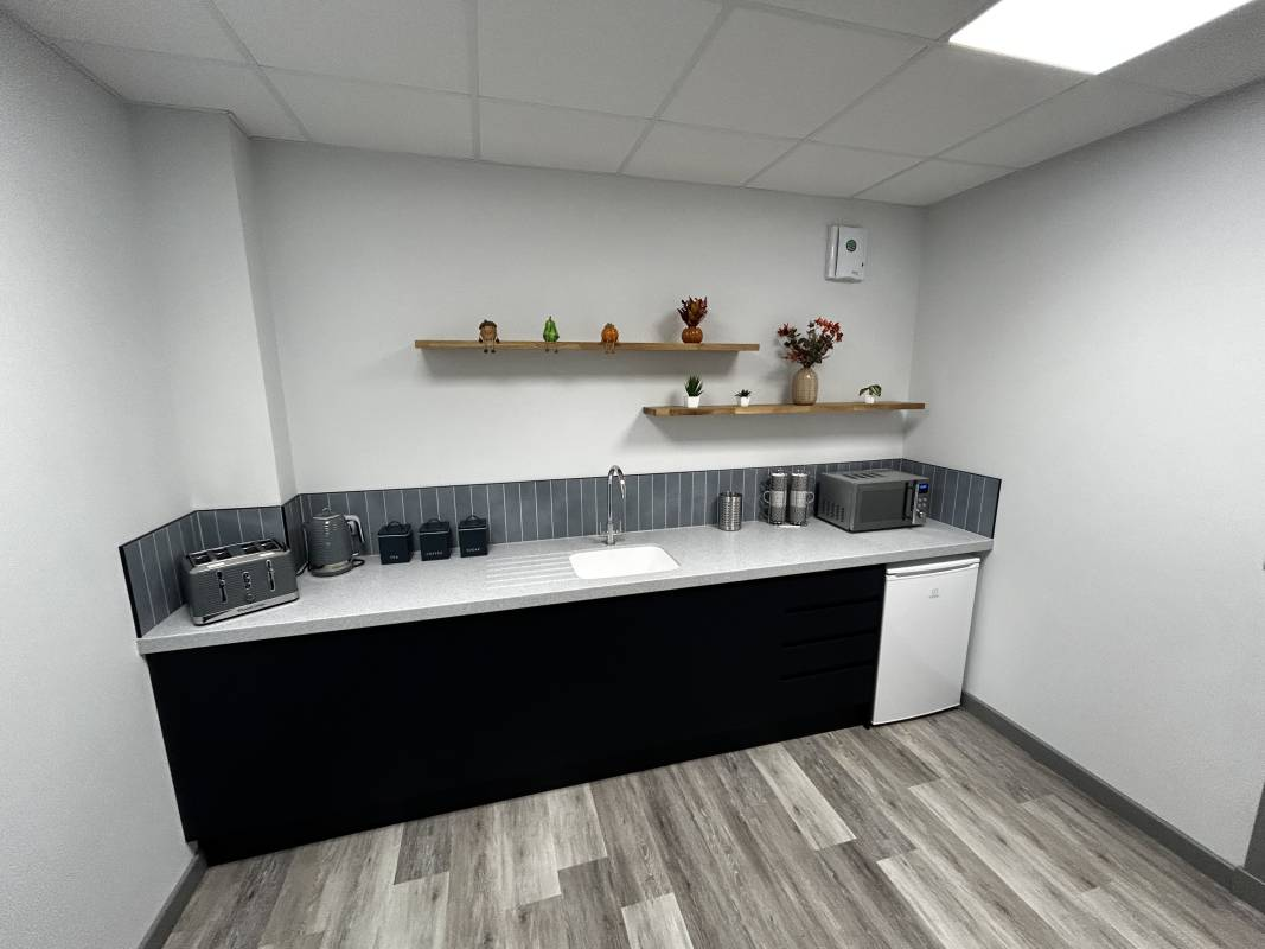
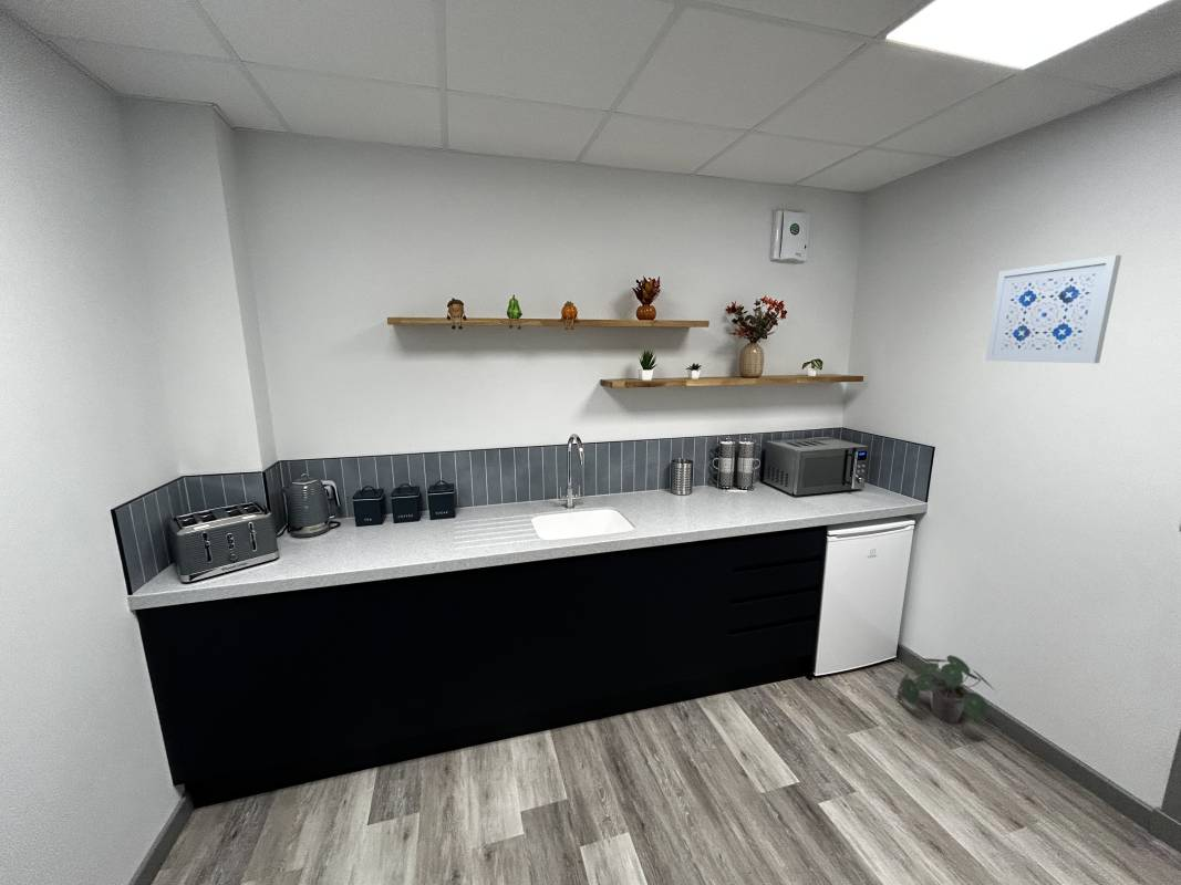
+ potted plant [897,654,997,723]
+ wall art [984,254,1122,364]
